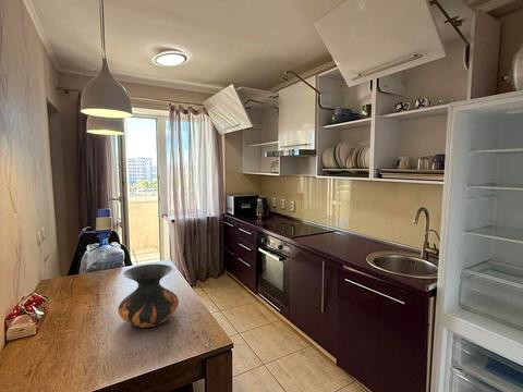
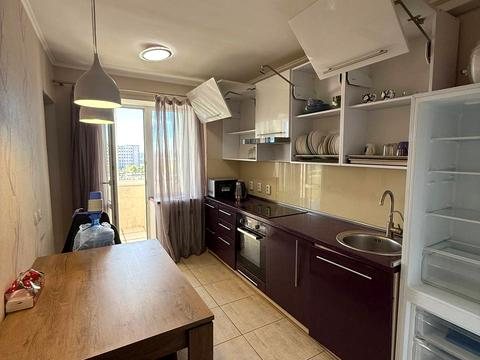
- vase [117,262,180,329]
